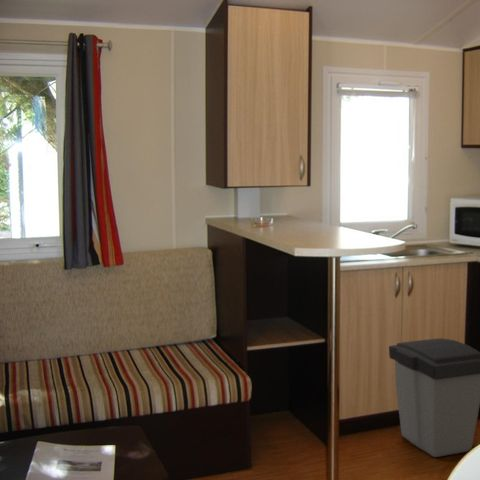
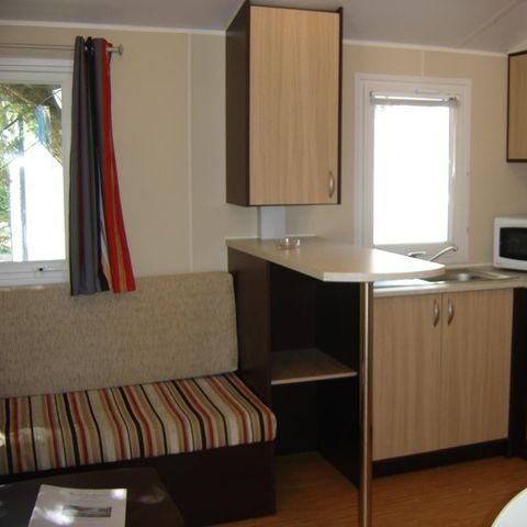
- trash can [388,337,480,458]
